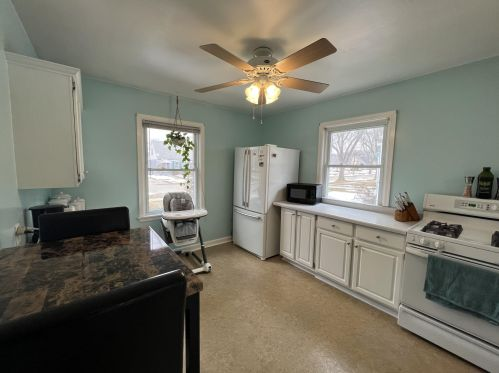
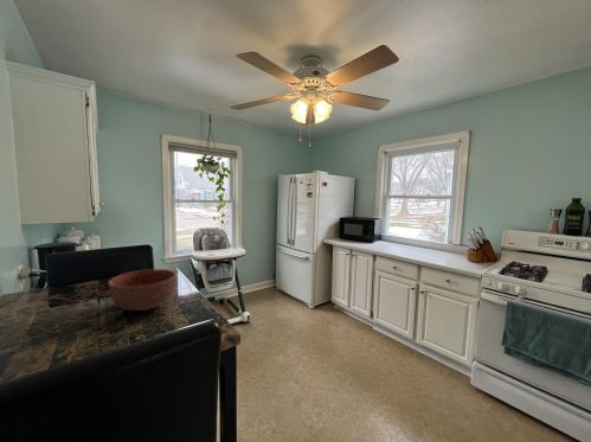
+ bowl [108,268,178,312]
